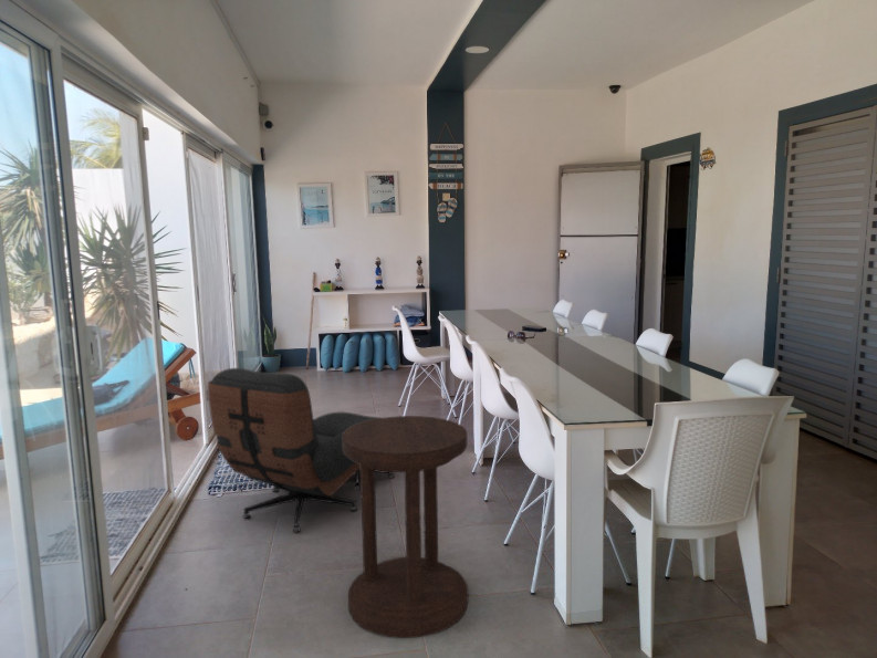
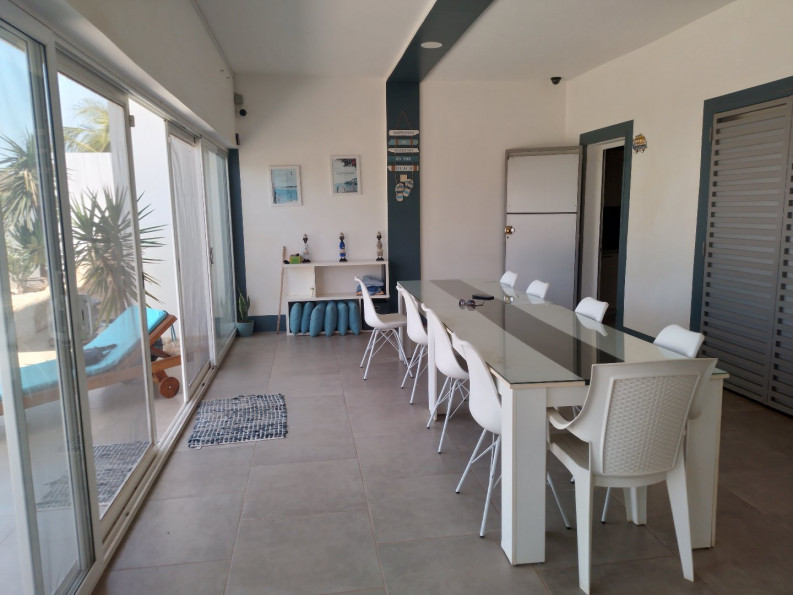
- lounge chair [207,367,396,533]
- side table [343,415,469,639]
